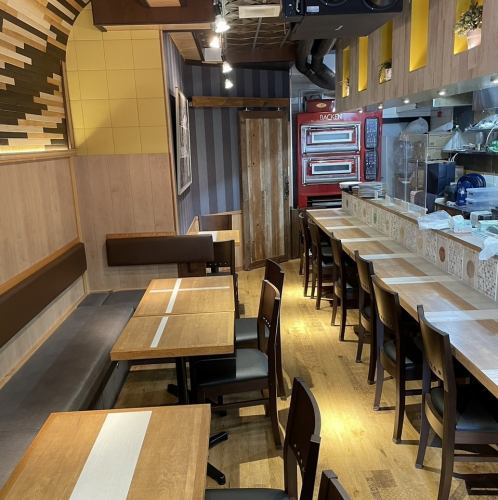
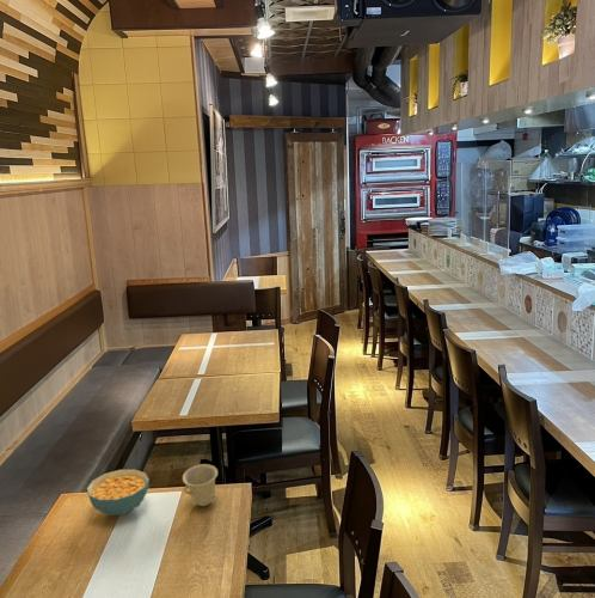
+ cup [182,463,219,507]
+ cereal bowl [86,469,151,517]
